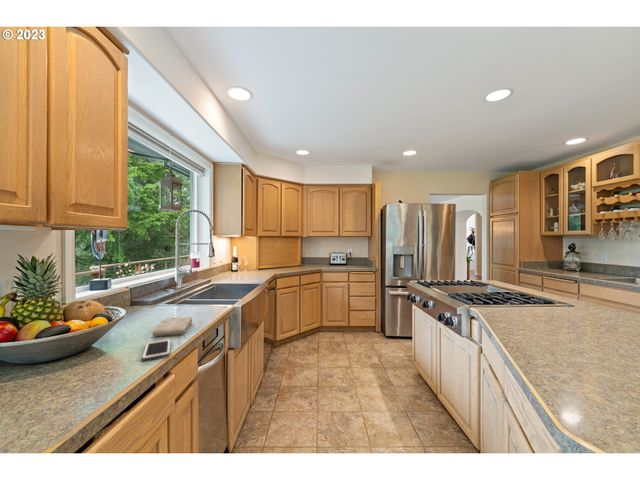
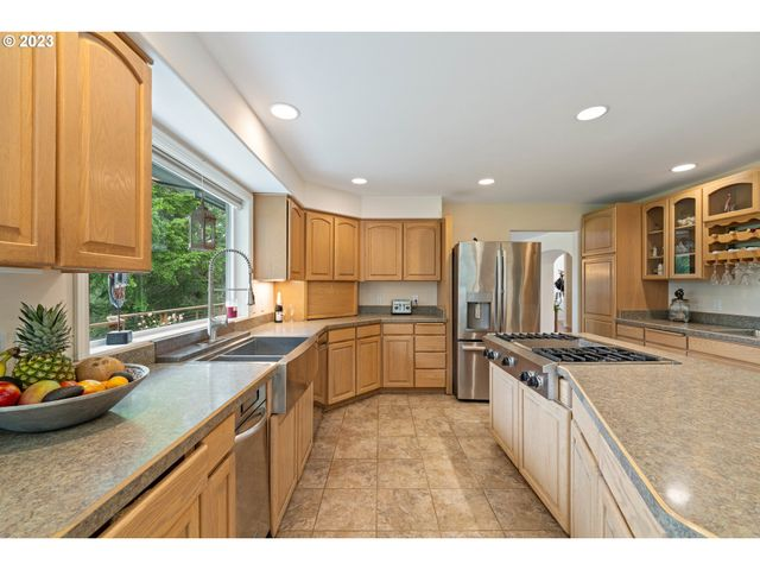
- washcloth [152,316,193,337]
- cell phone [141,338,172,362]
